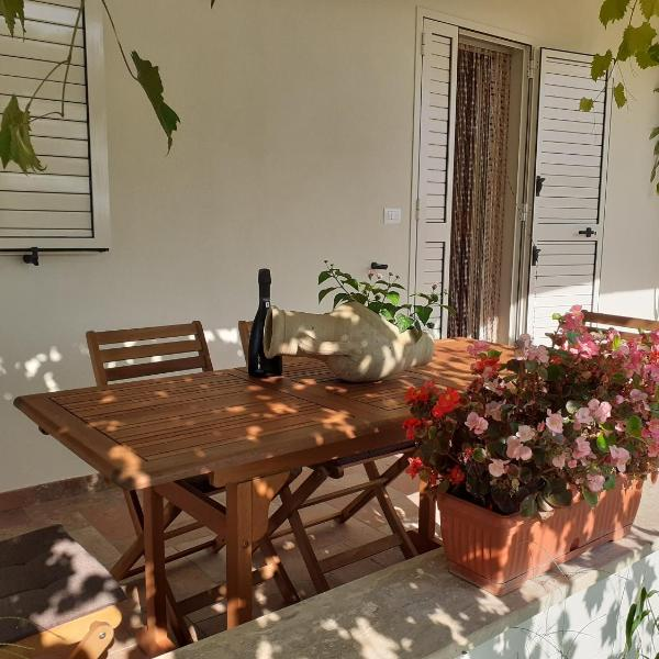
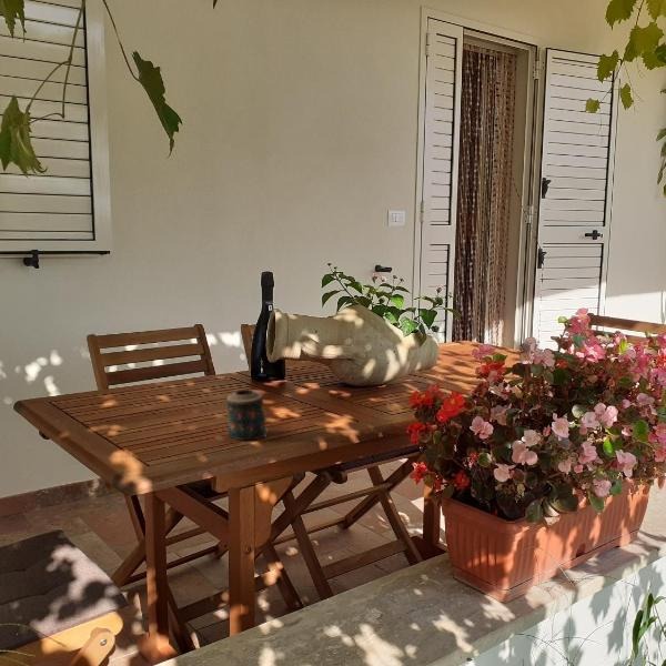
+ candle [225,389,269,442]
